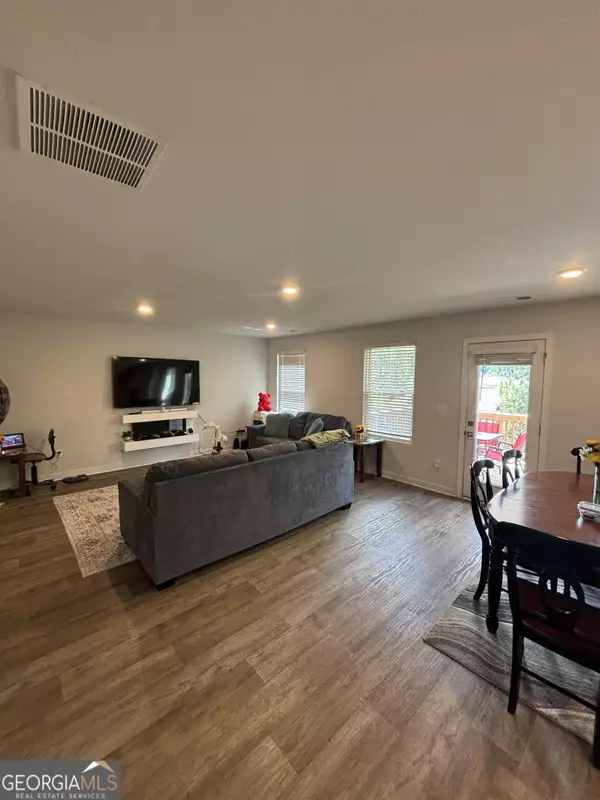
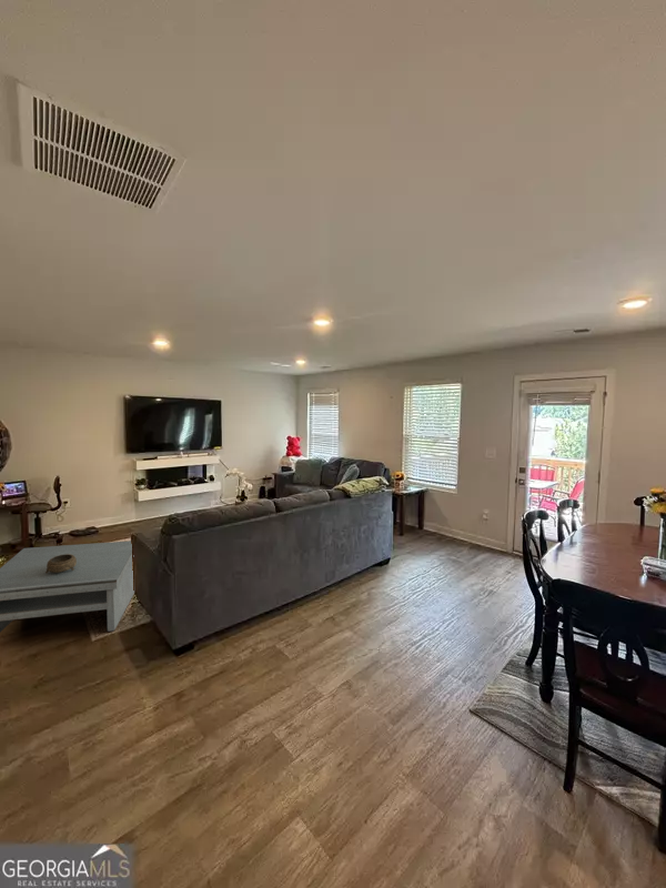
+ coffee table [0,539,135,633]
+ decorative bowl [46,554,77,573]
